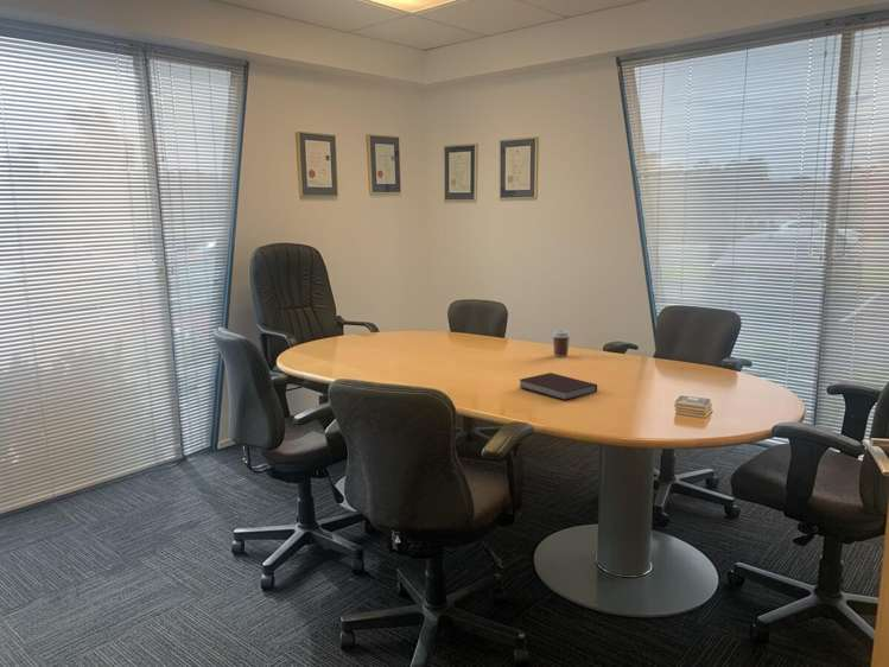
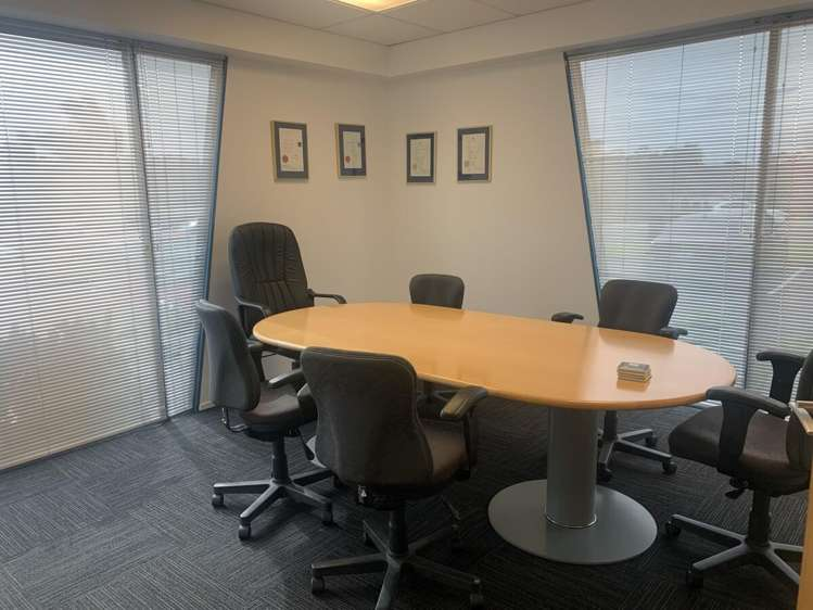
- notebook [517,371,598,401]
- coffee cup [551,330,572,358]
